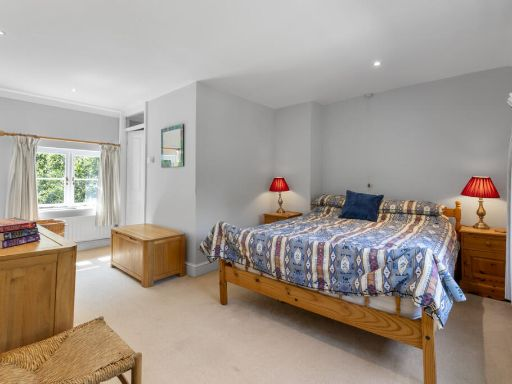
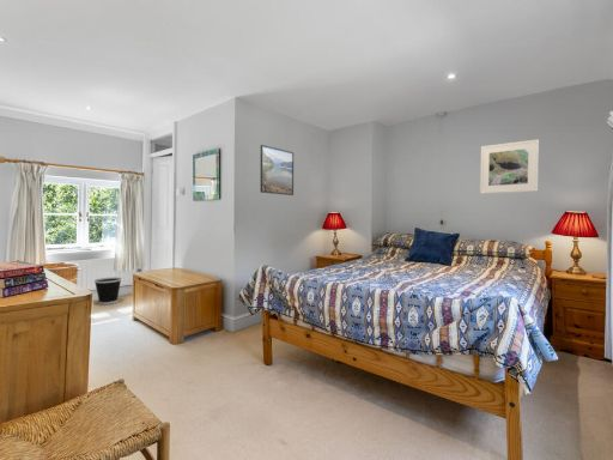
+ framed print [479,138,540,195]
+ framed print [260,144,295,196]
+ wastebasket [93,277,122,305]
